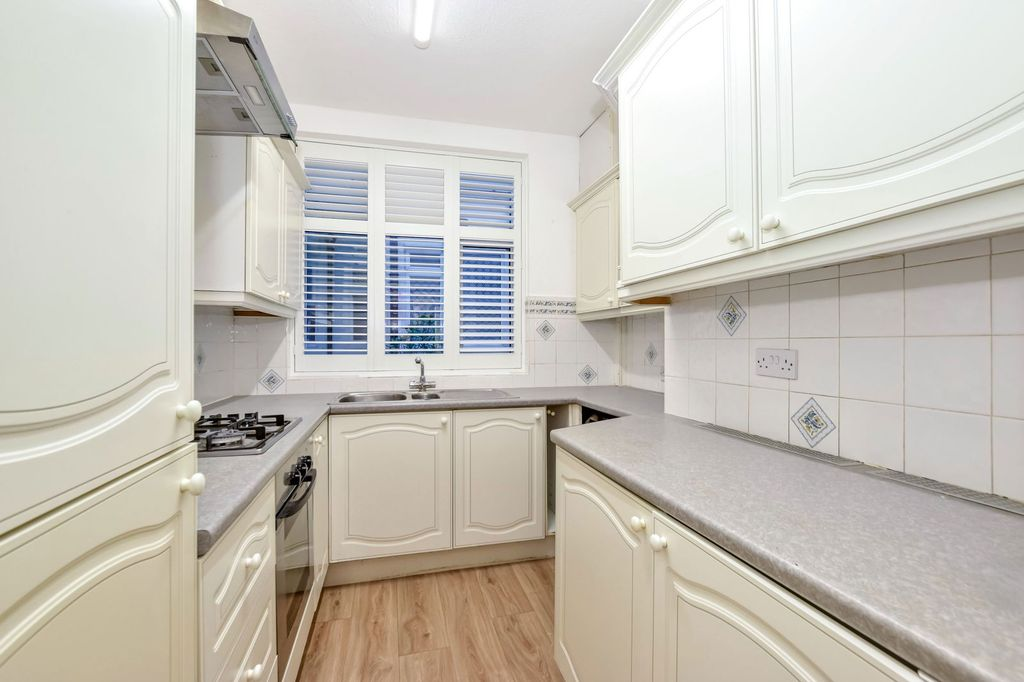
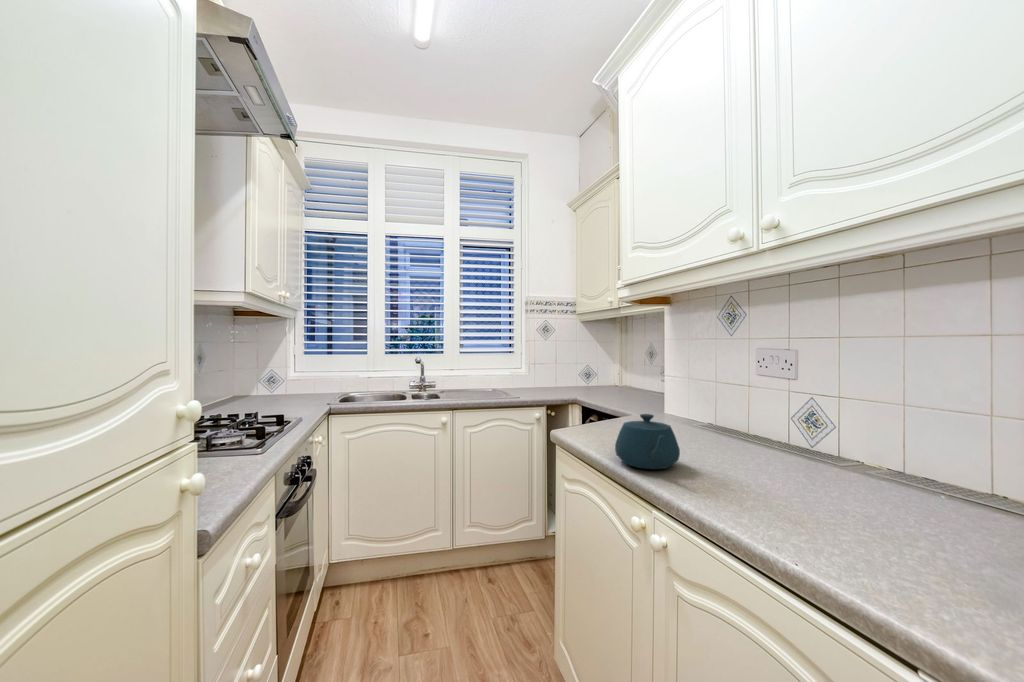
+ teapot [614,413,681,470]
